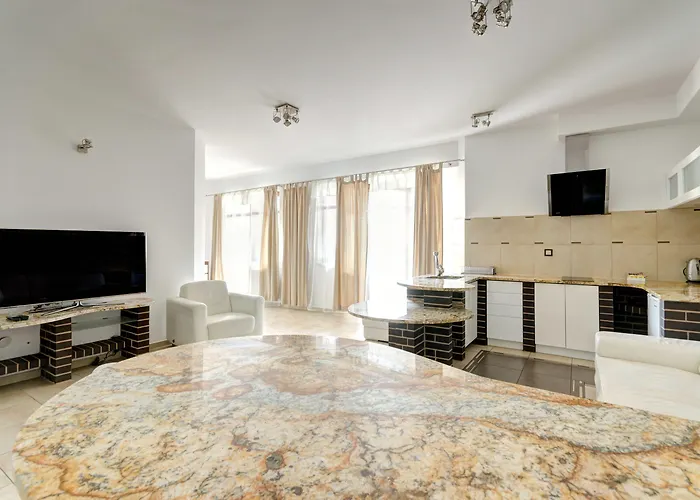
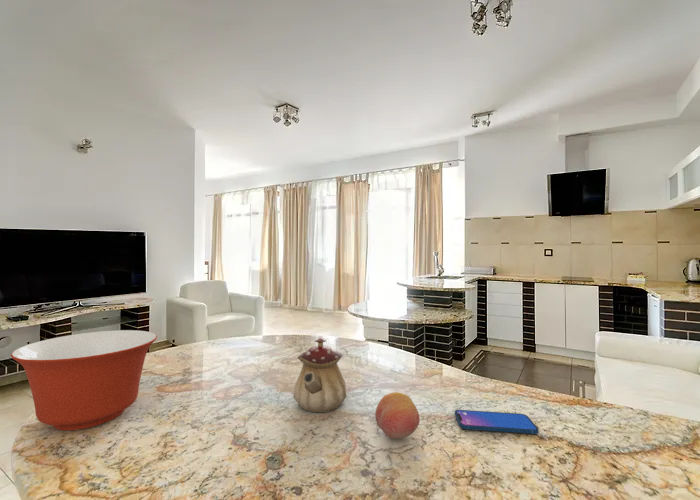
+ mixing bowl [10,329,158,431]
+ teapot [293,337,347,413]
+ fruit [374,391,420,440]
+ smartphone [454,409,539,435]
